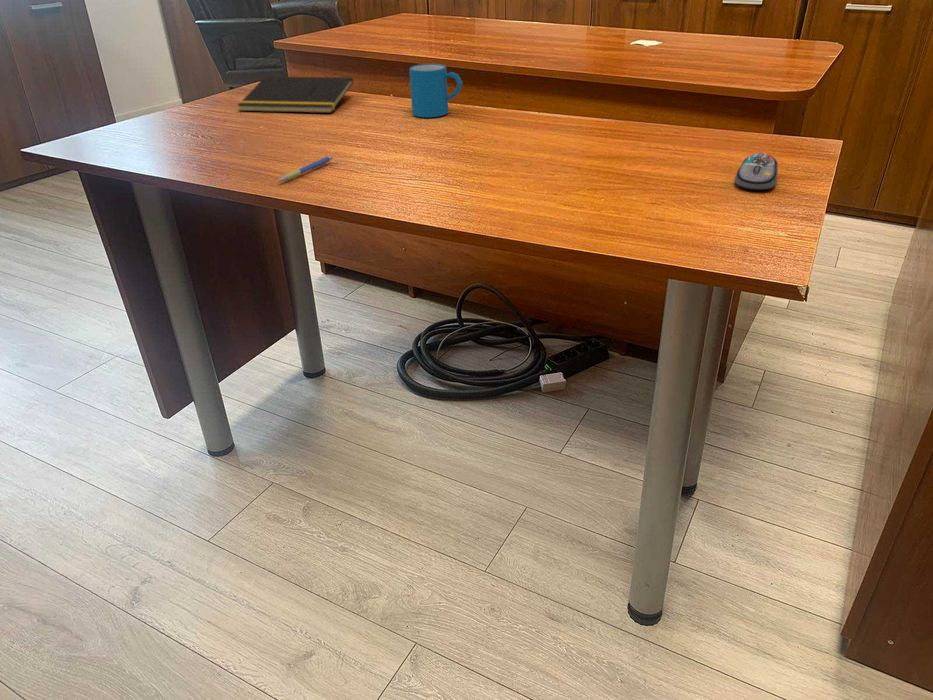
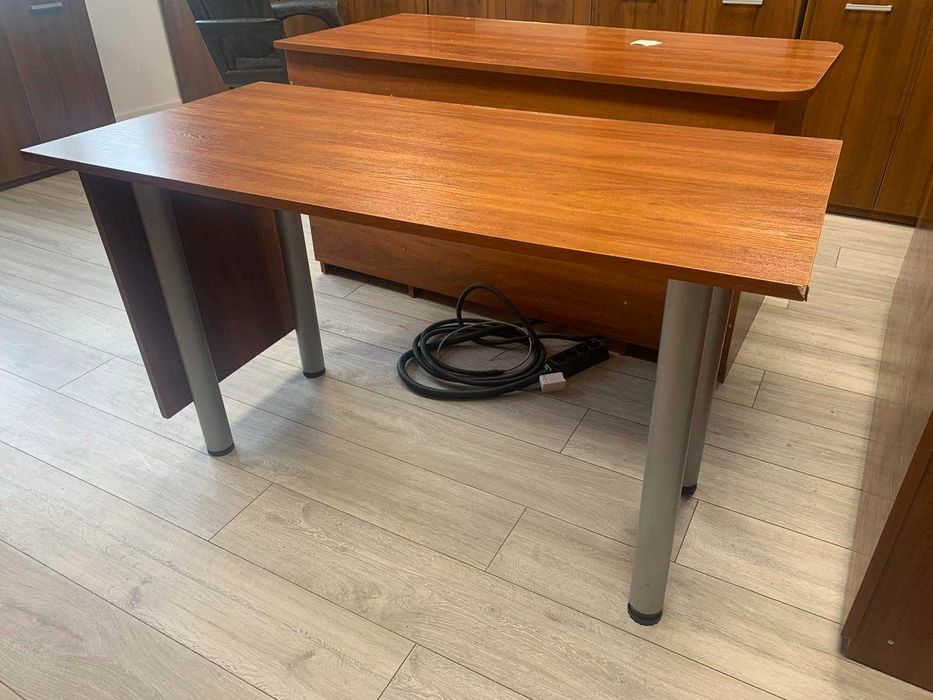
- computer mouse [734,152,779,191]
- pen [277,155,334,183]
- notepad [236,76,354,114]
- mug [408,63,464,118]
